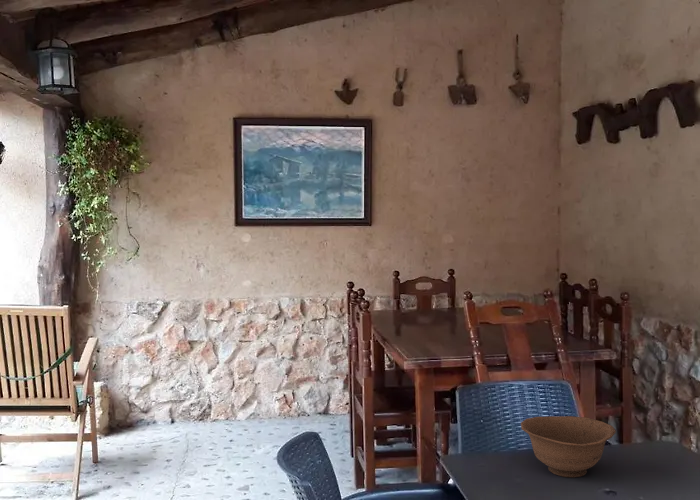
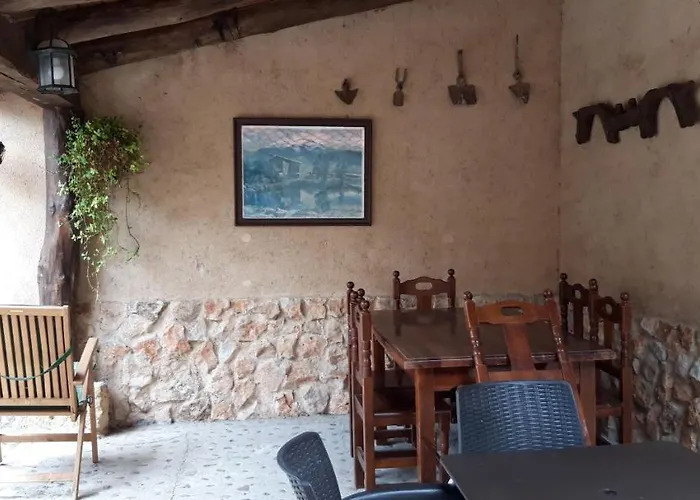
- bowl [520,415,617,478]
